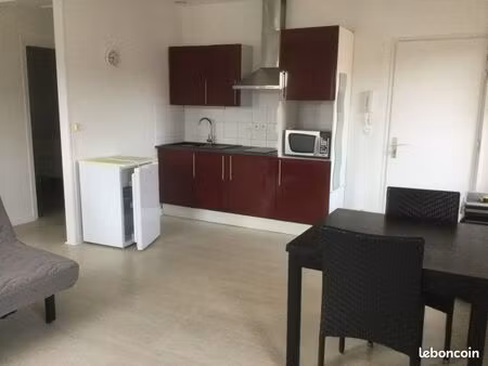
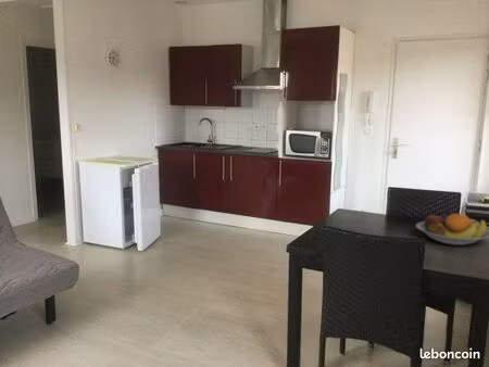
+ fruit bowl [415,211,489,246]
